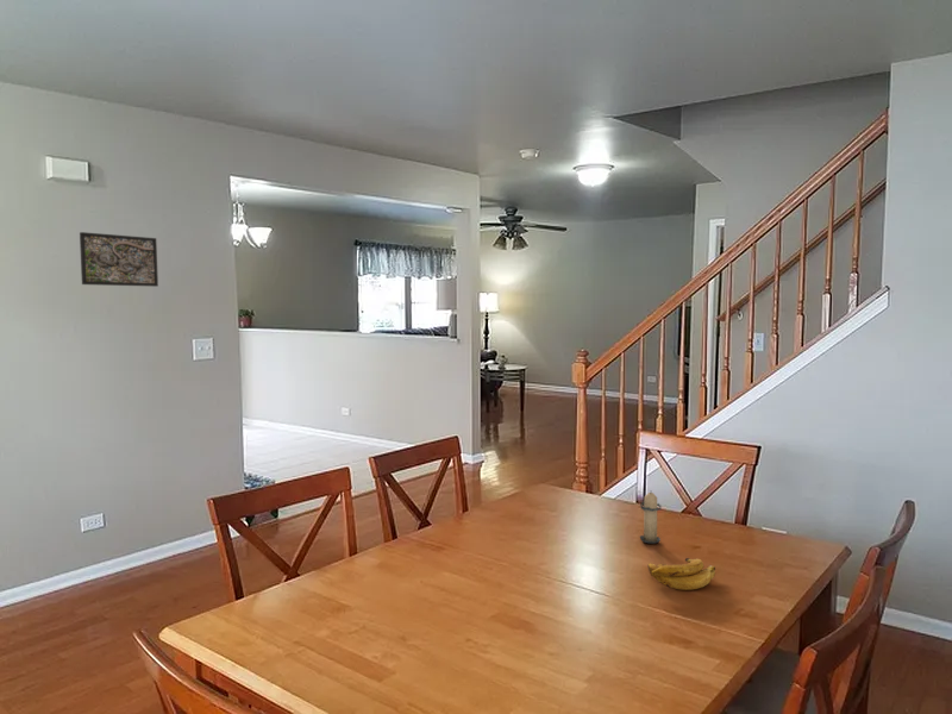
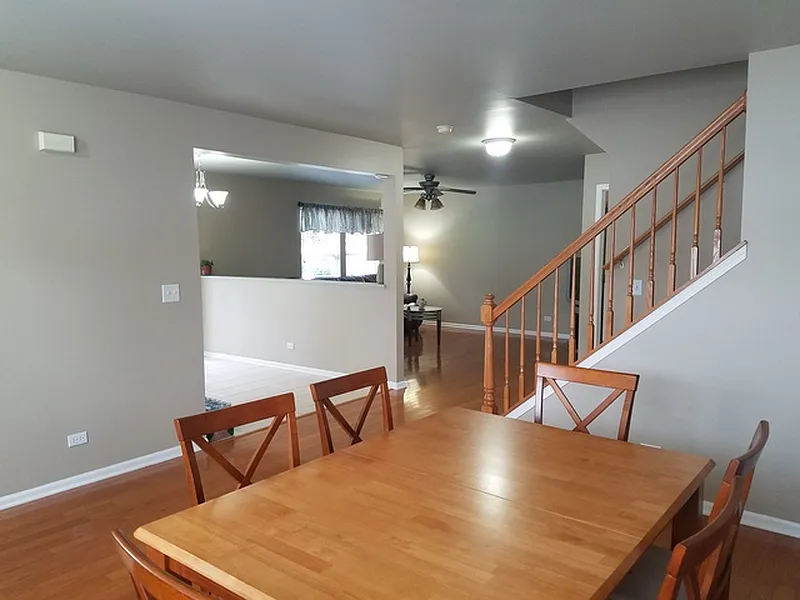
- candle [639,491,663,545]
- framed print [79,231,159,288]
- banana [646,557,716,591]
